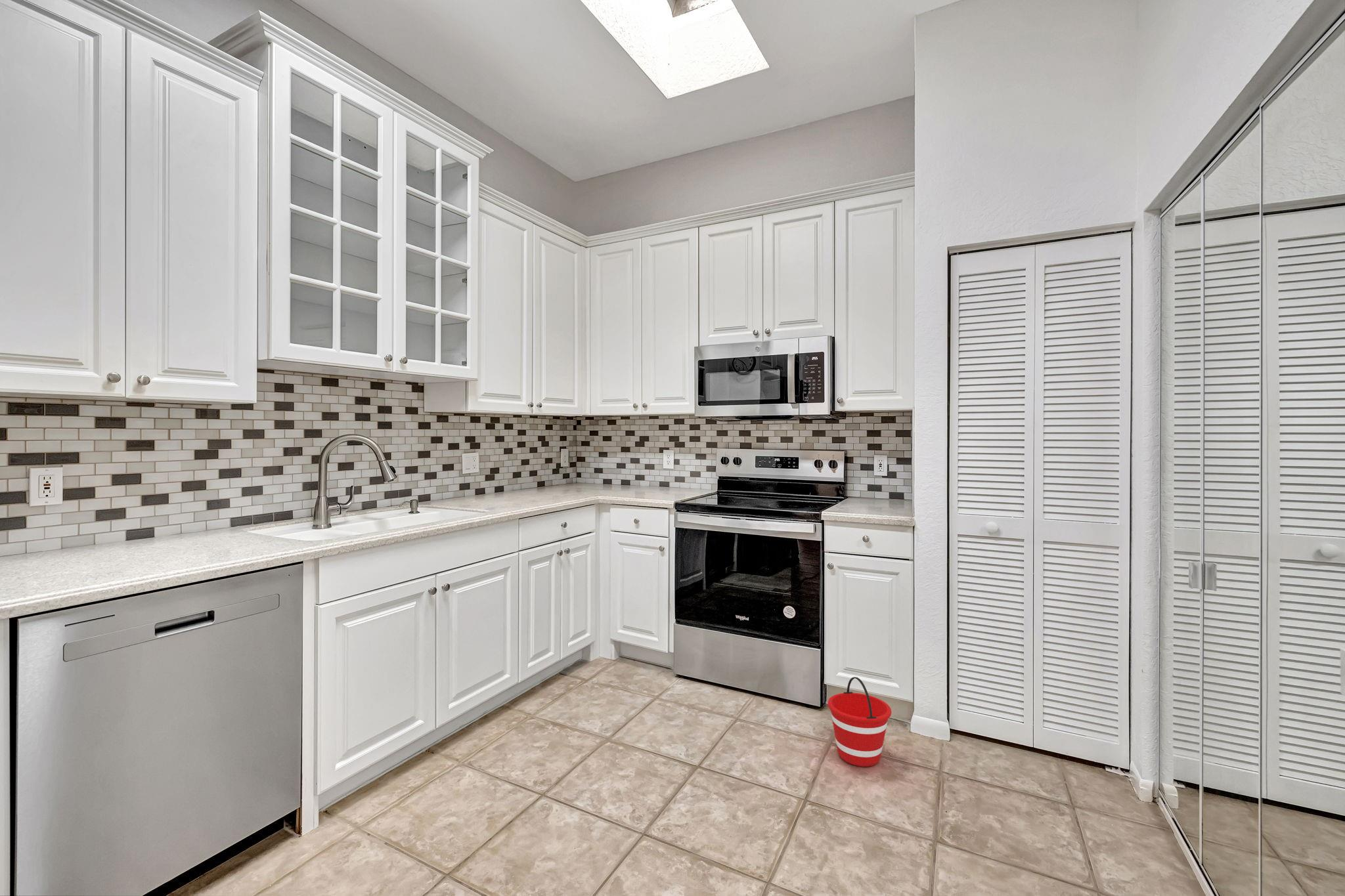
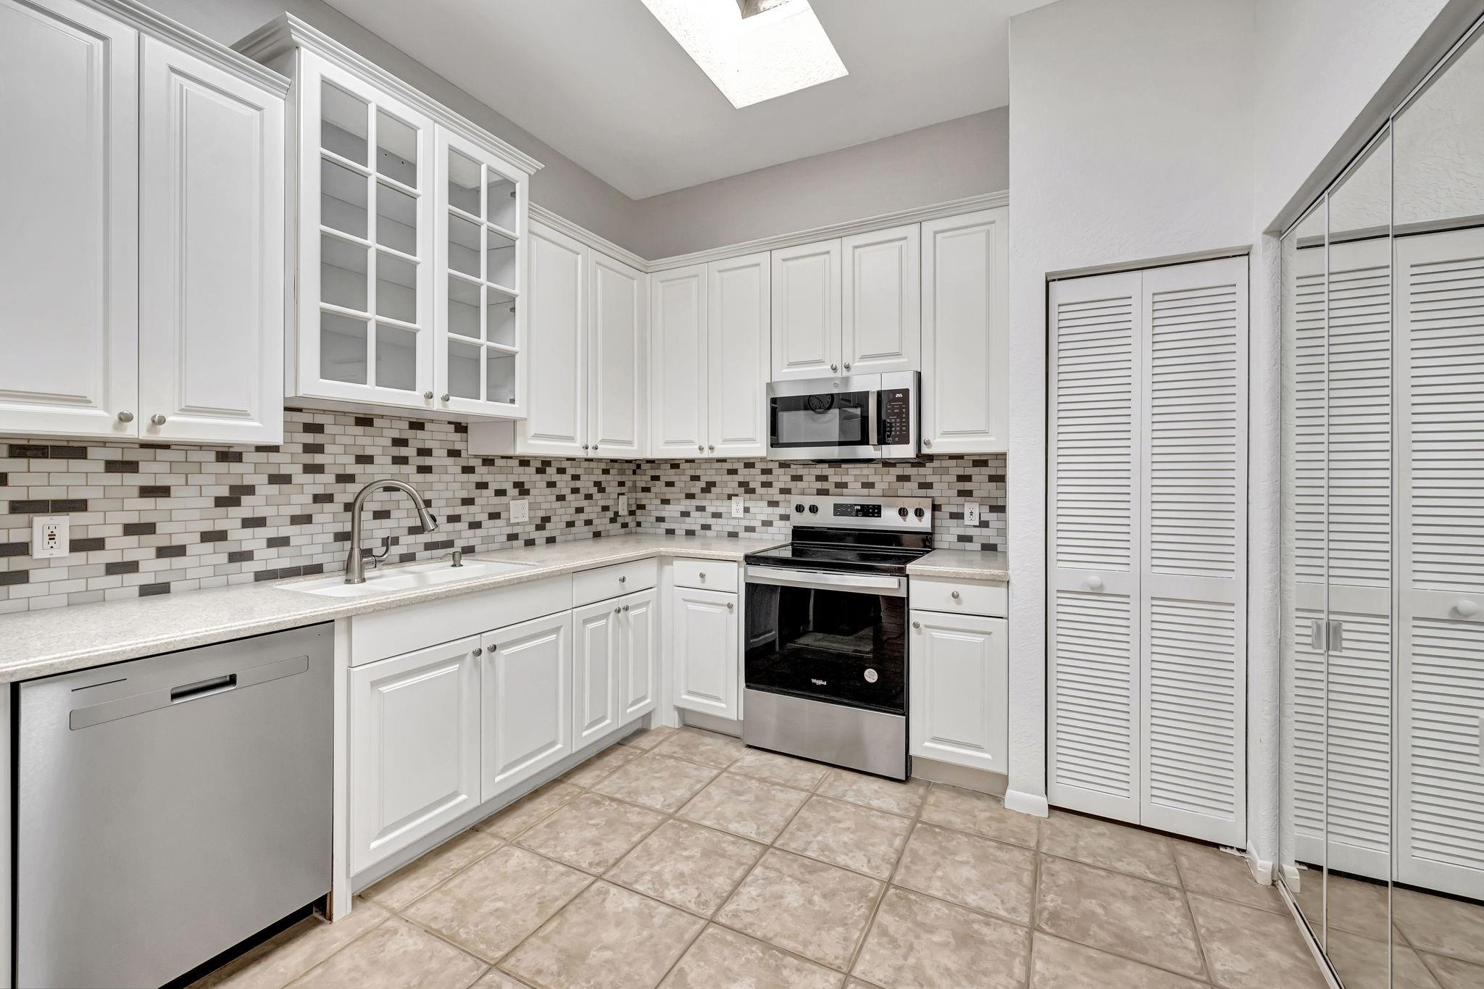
- bucket [827,676,892,767]
